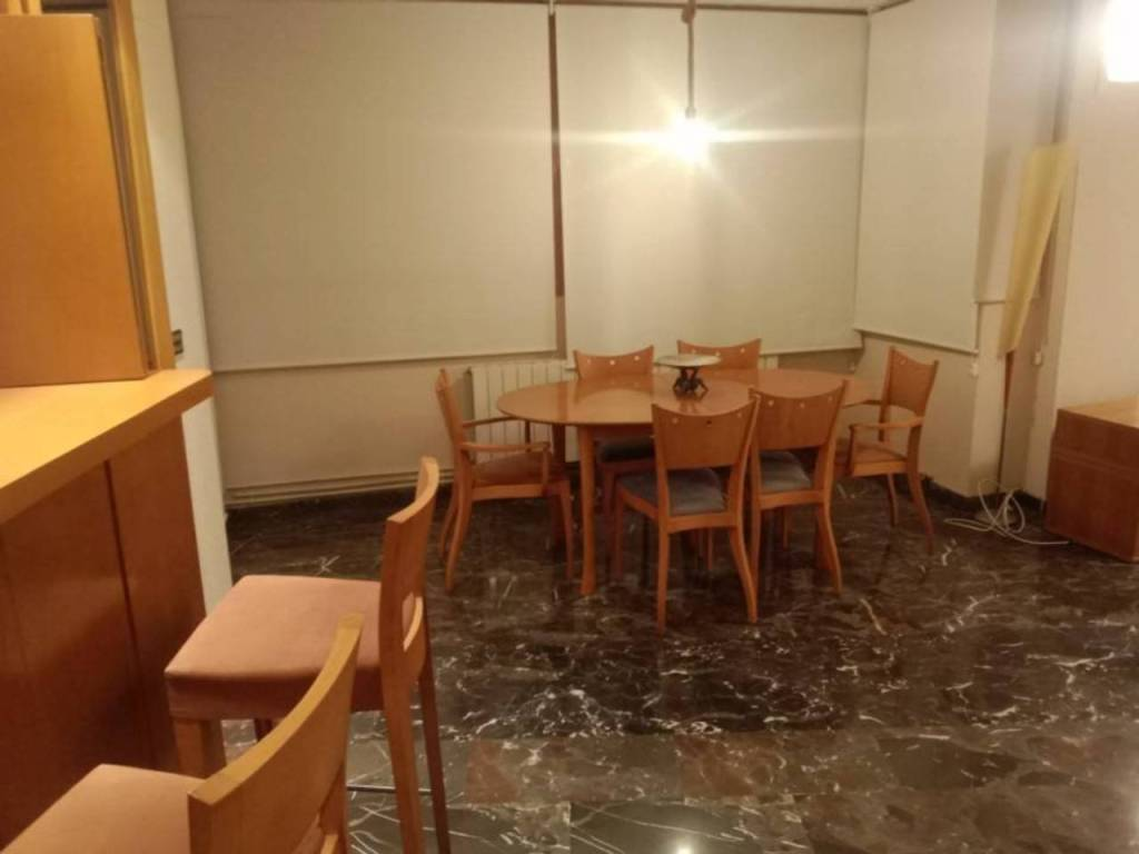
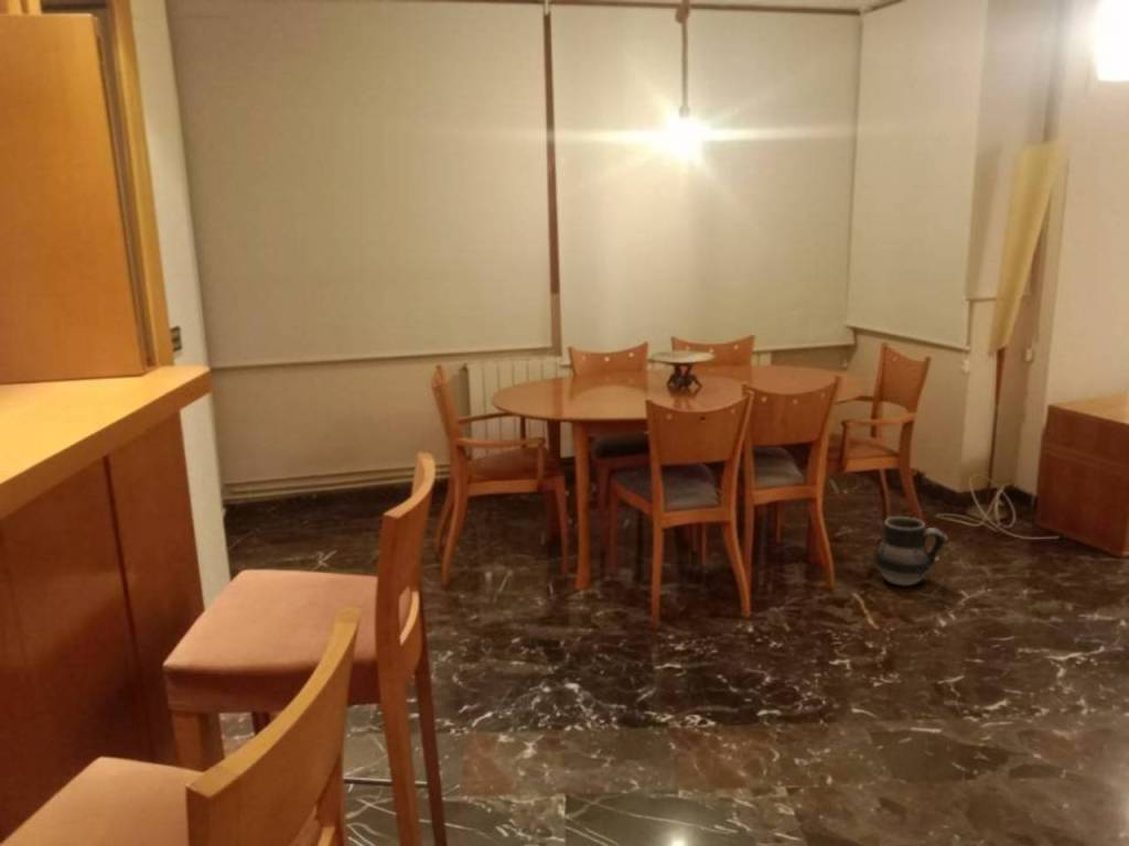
+ ceramic jug [874,516,946,587]
